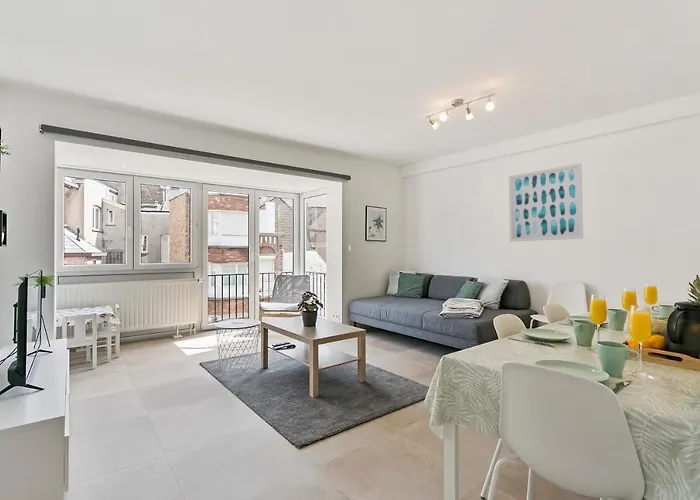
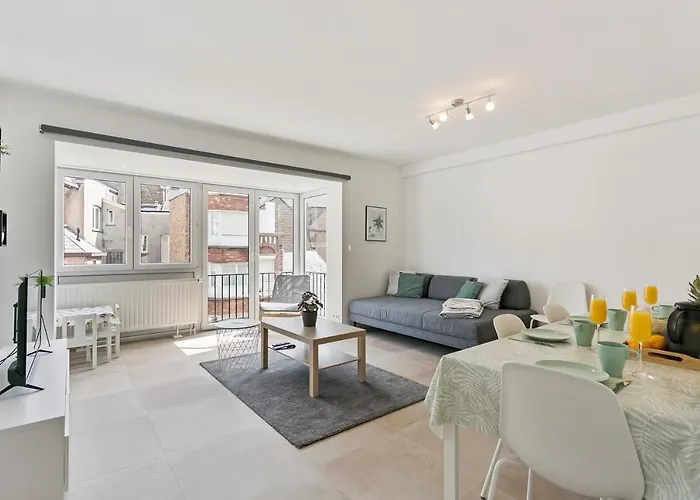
- wall art [508,162,584,243]
